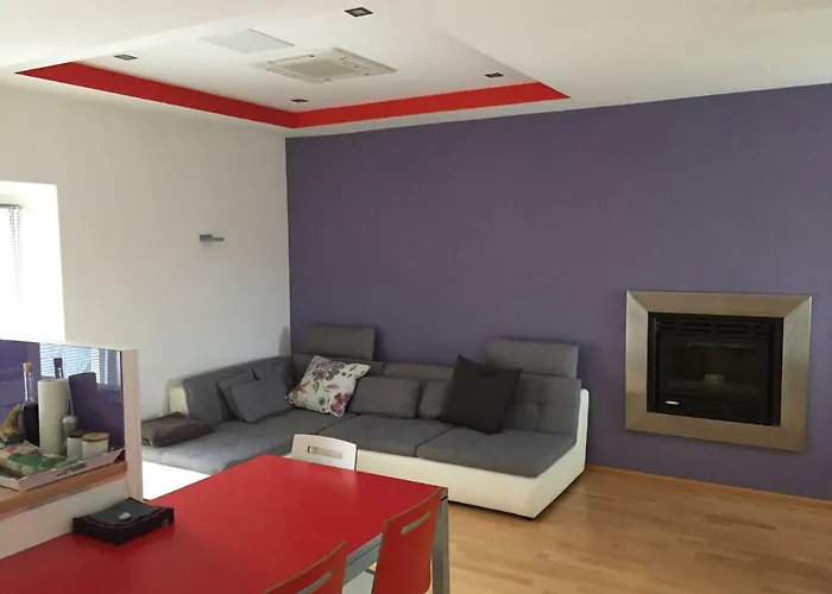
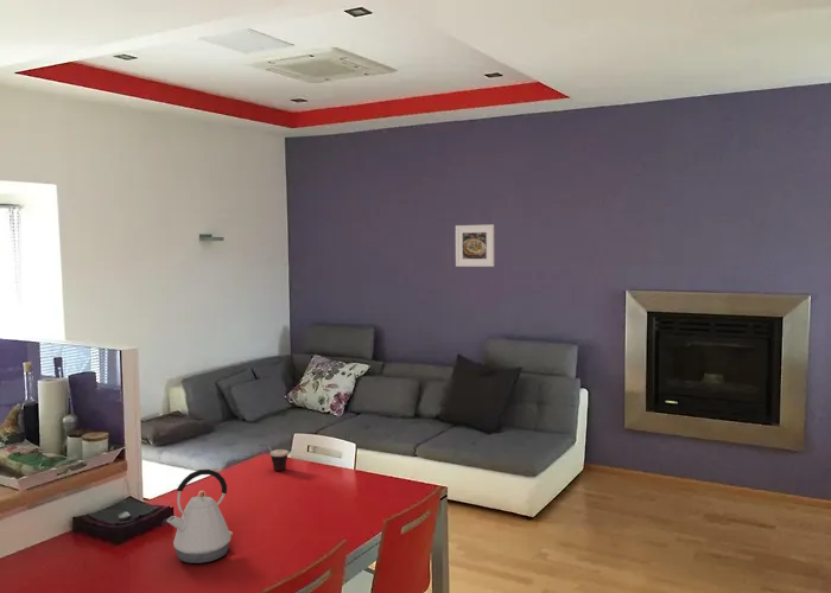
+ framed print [455,223,495,268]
+ cup [258,444,290,472]
+ kettle [166,468,234,565]
